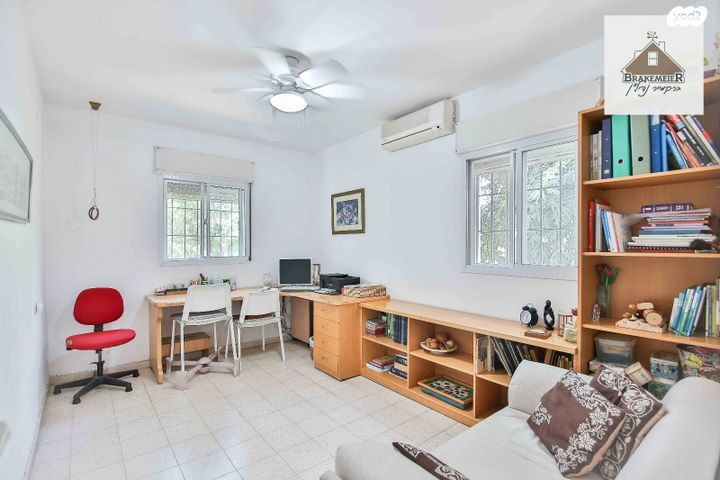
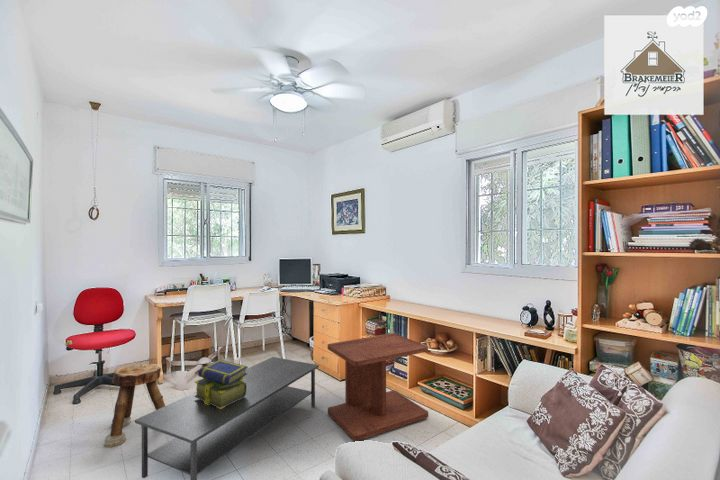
+ stool [103,363,166,448]
+ side table [327,332,429,442]
+ coffee table [134,356,320,480]
+ stack of books [194,358,249,409]
